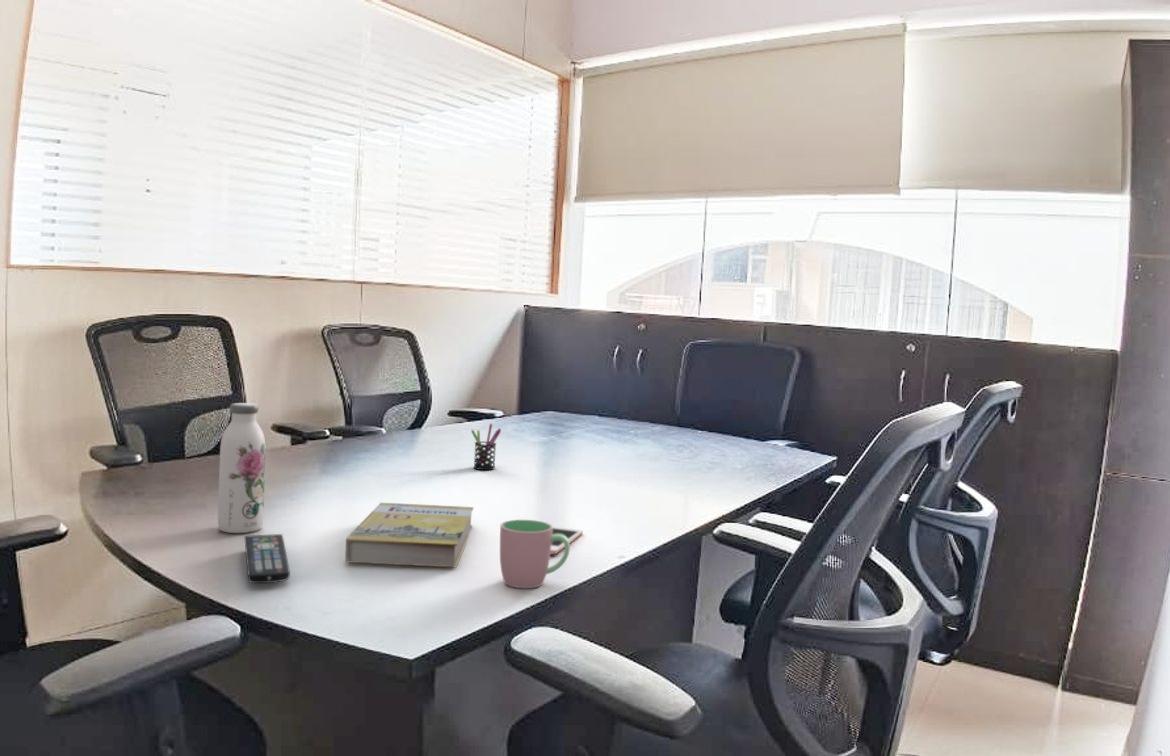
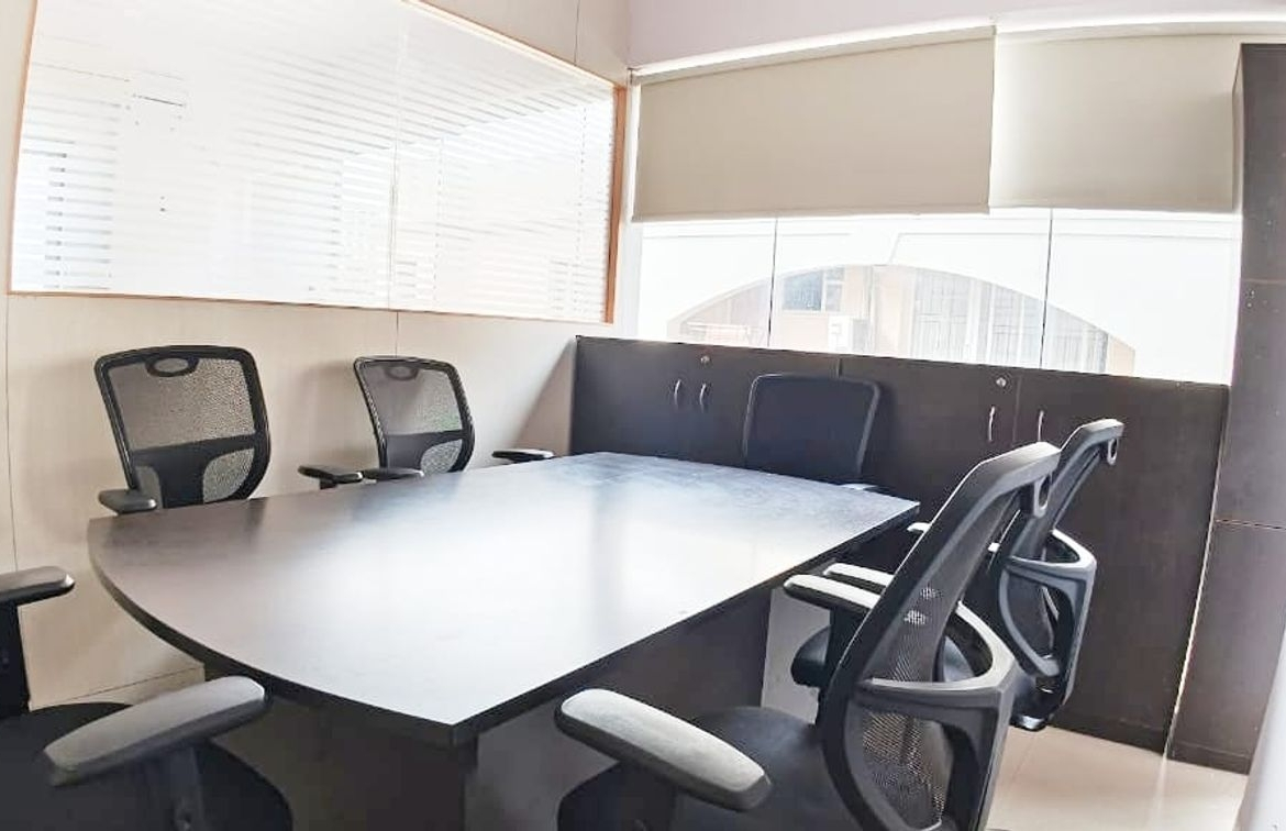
- cell phone [550,525,584,555]
- book [344,502,475,568]
- cup [499,519,571,589]
- water bottle [217,402,266,534]
- pen holder [470,423,502,471]
- remote control [243,533,291,584]
